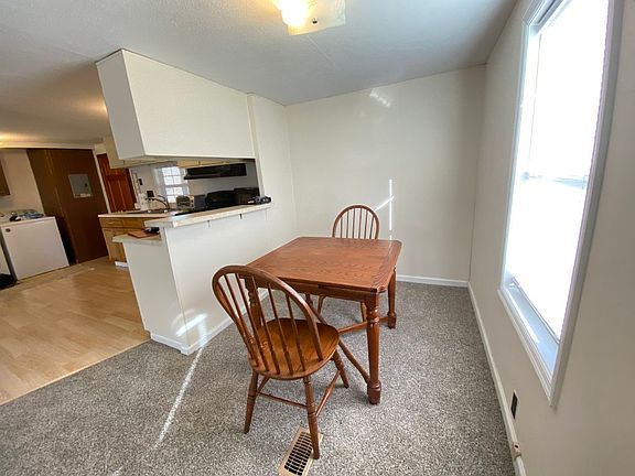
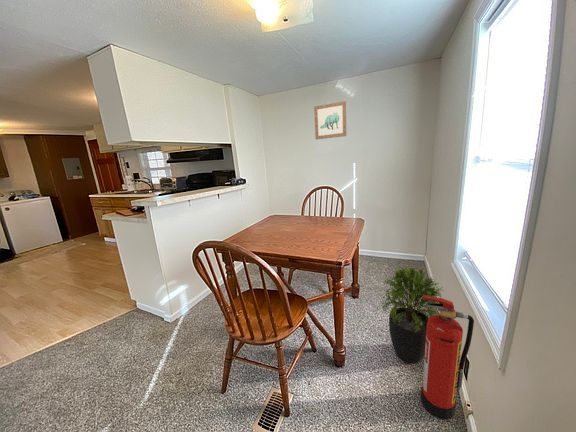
+ wall art [313,100,347,140]
+ fire extinguisher [420,295,475,420]
+ potted plant [381,266,444,364]
